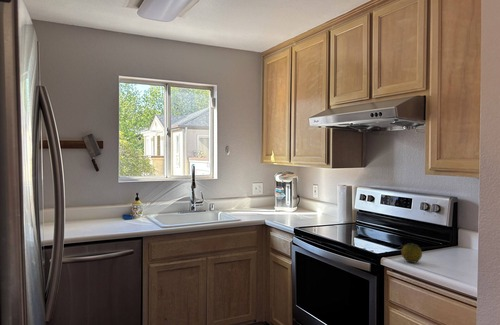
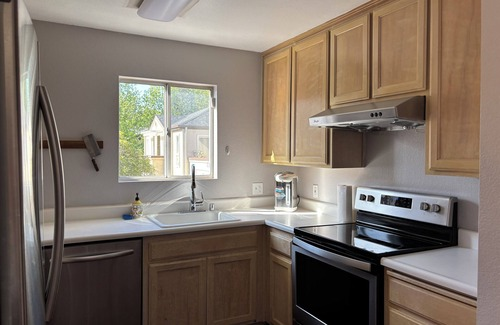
- fruit [400,242,423,264]
